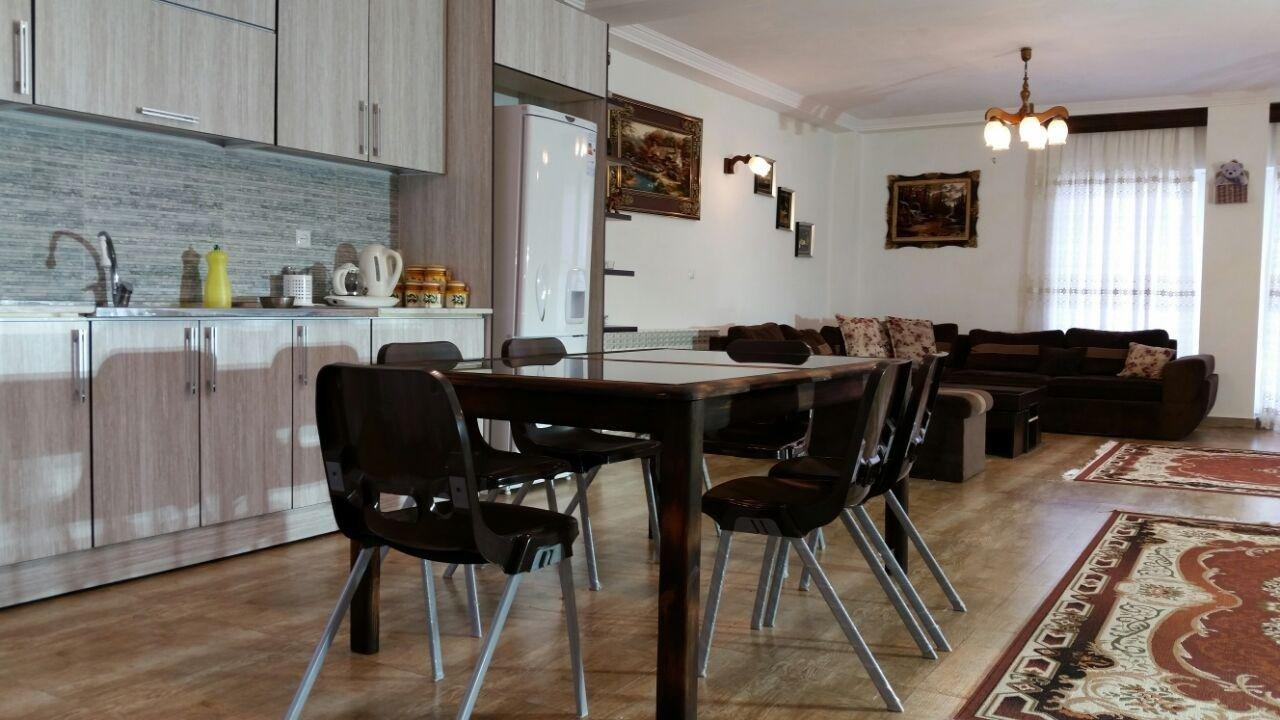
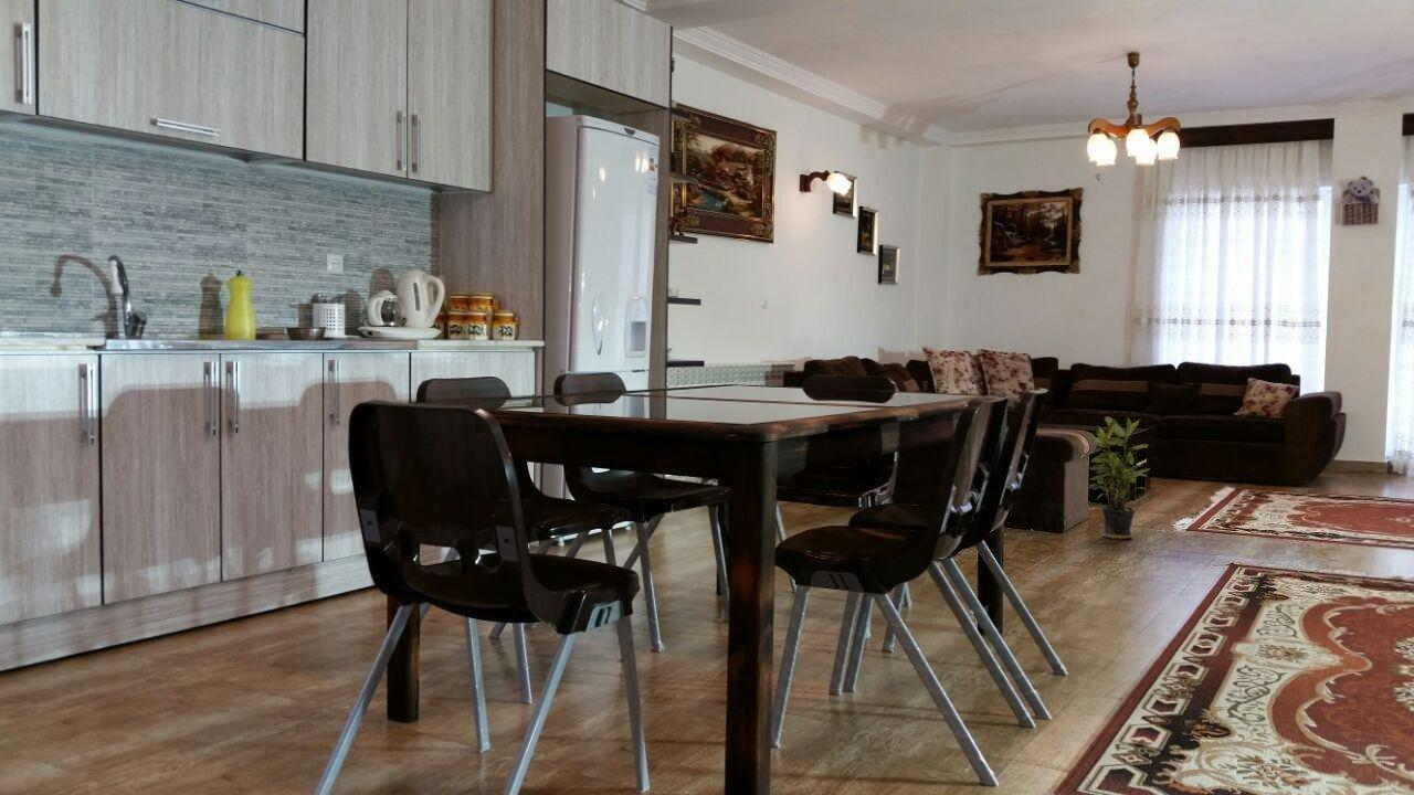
+ potted plant [1081,415,1151,541]
